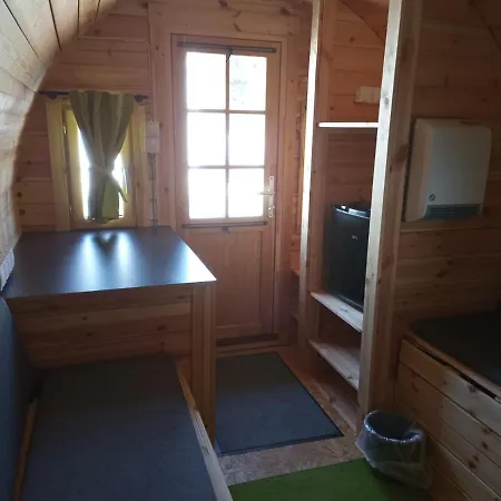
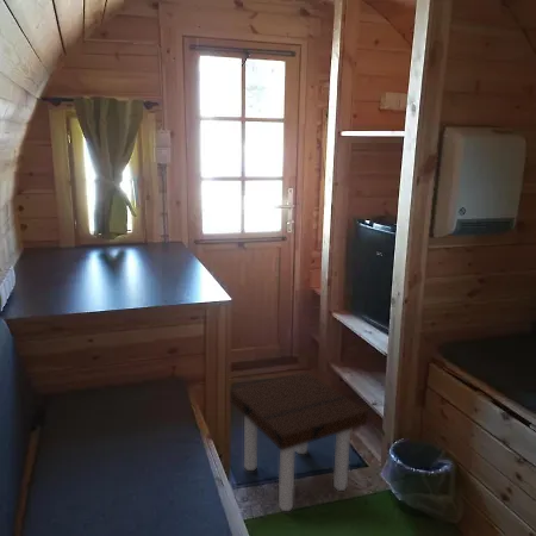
+ side table [230,370,369,512]
